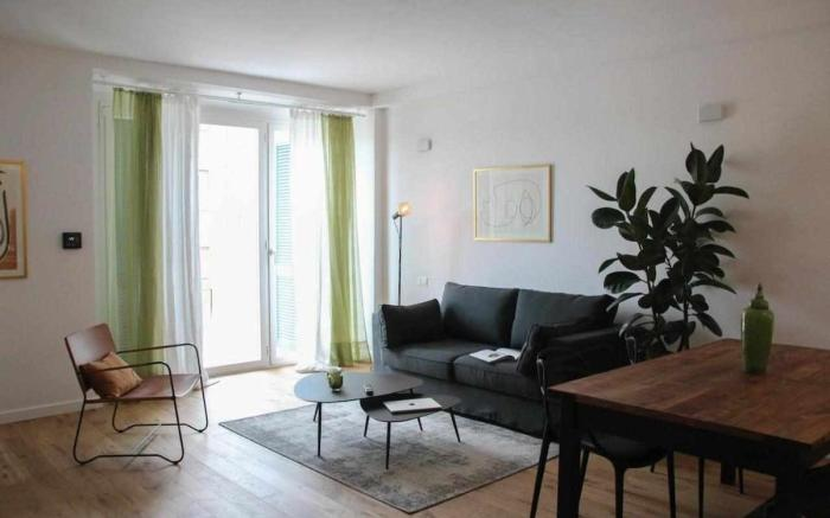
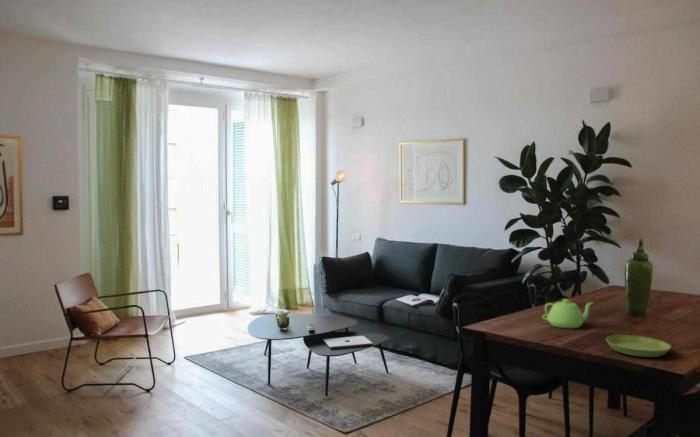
+ teapot [542,298,595,329]
+ saucer [605,334,672,358]
